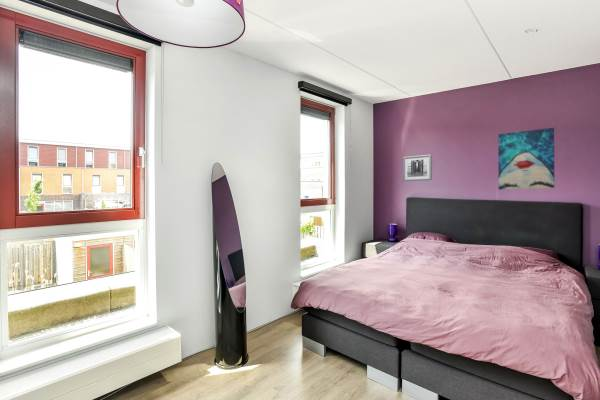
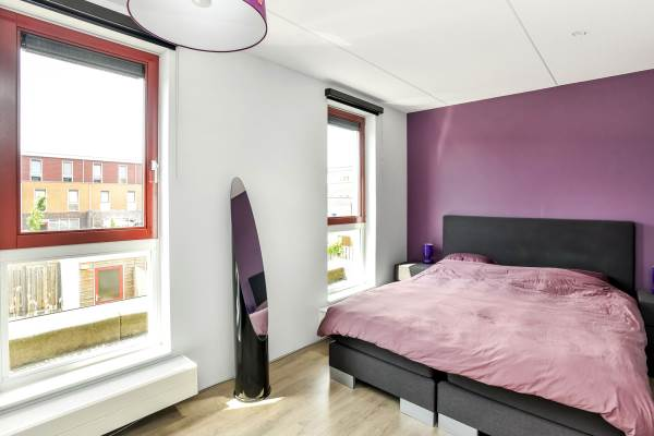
- wall art [402,154,433,182]
- wall art [497,127,556,191]
